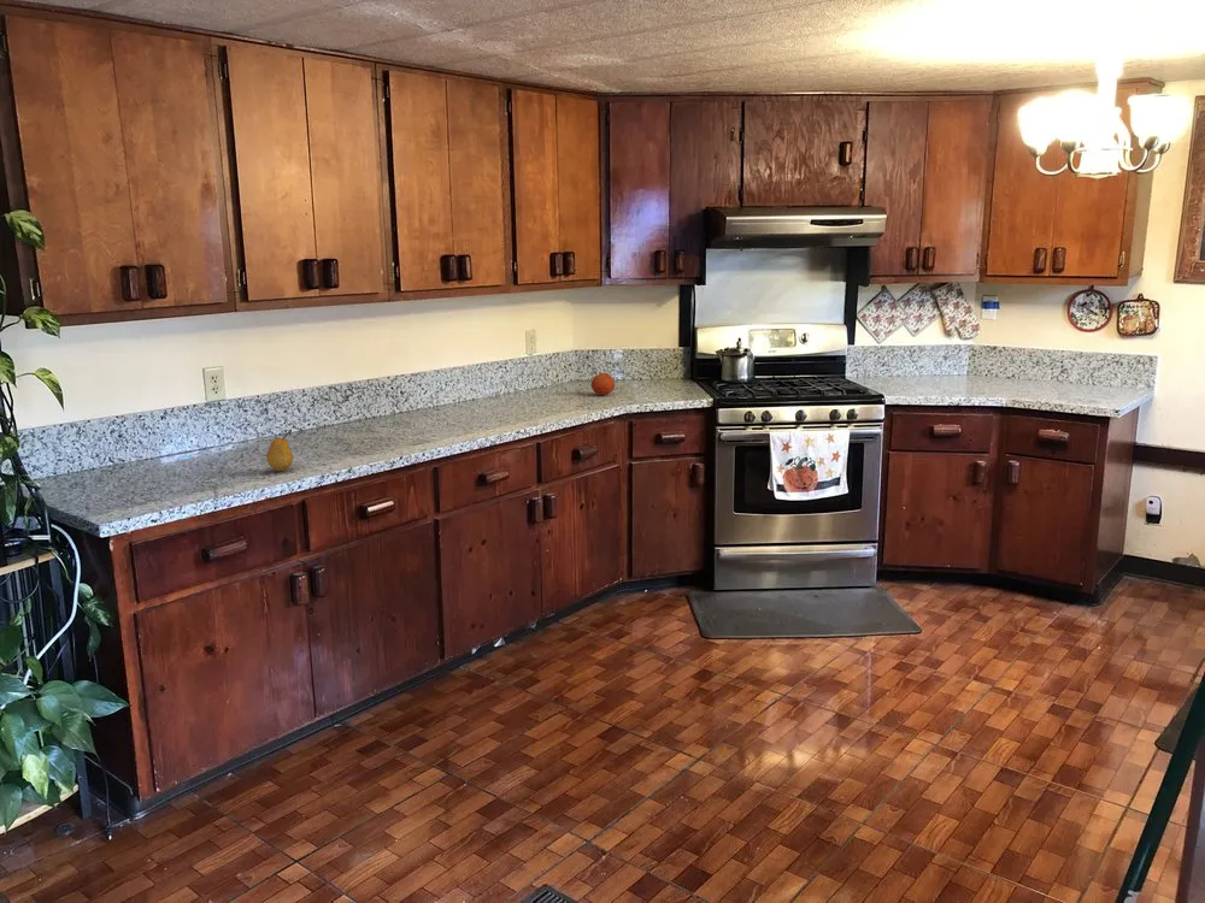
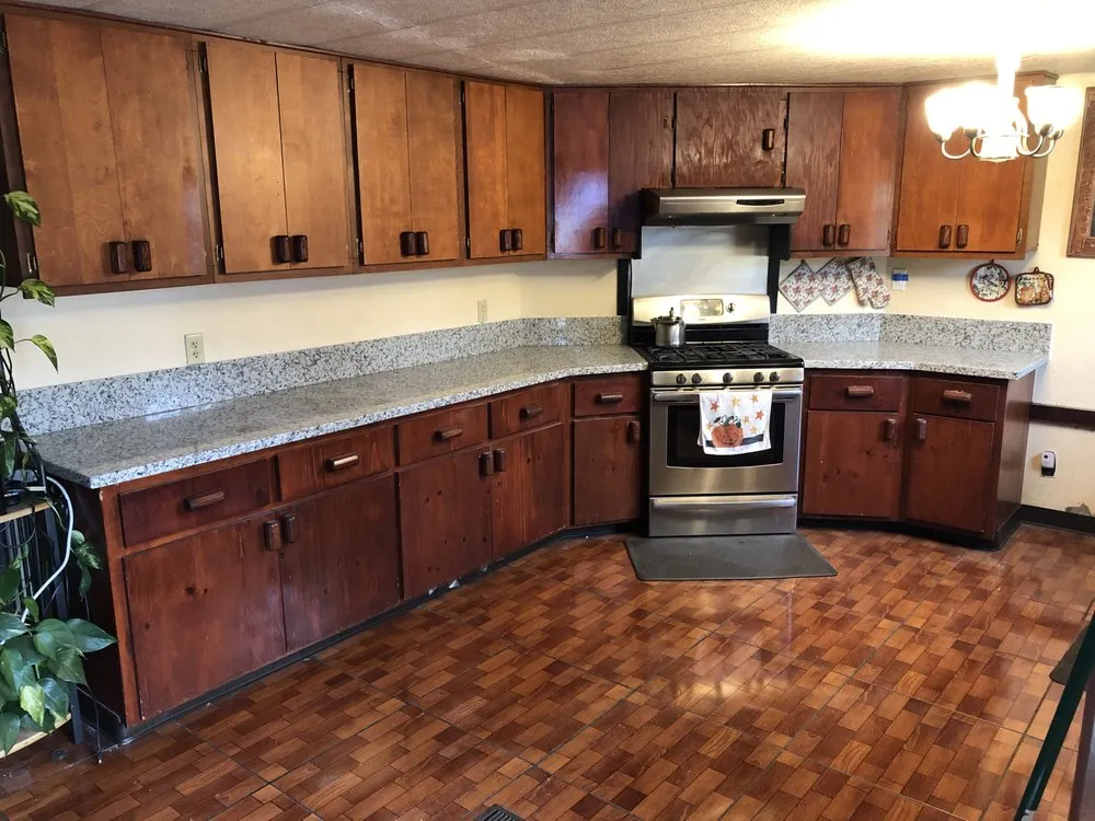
- fruit [265,430,294,473]
- fruit [590,371,616,396]
